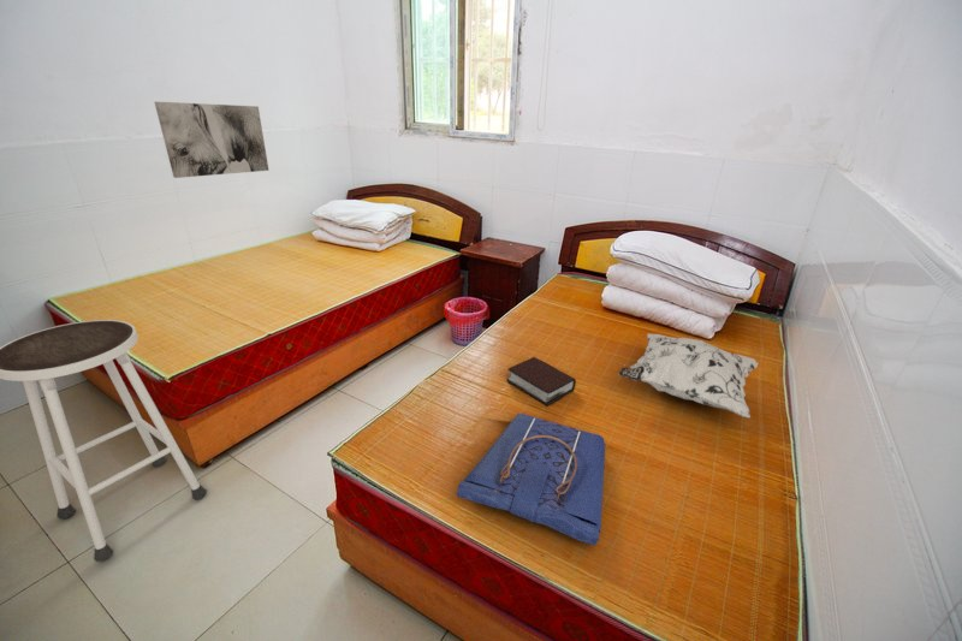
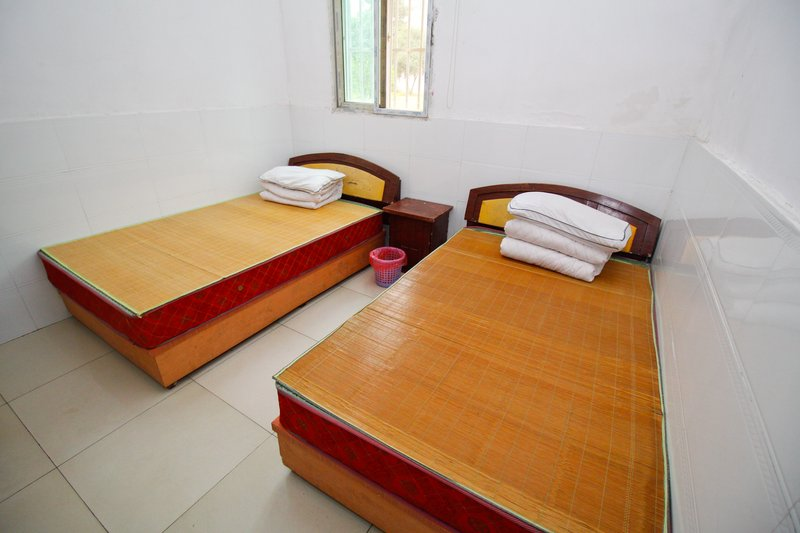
- tote bag [456,413,606,547]
- stool [0,319,208,563]
- bible [506,356,577,406]
- wall art [154,101,271,179]
- decorative pillow [617,332,760,419]
